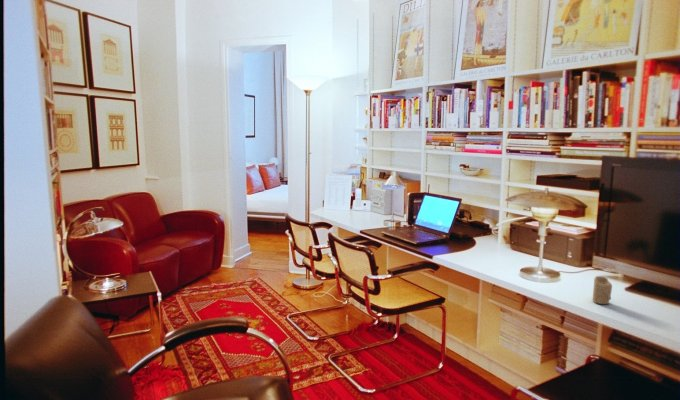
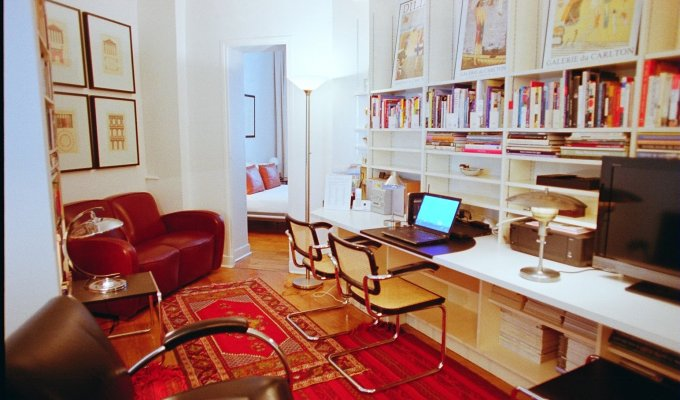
- candle [592,275,613,305]
